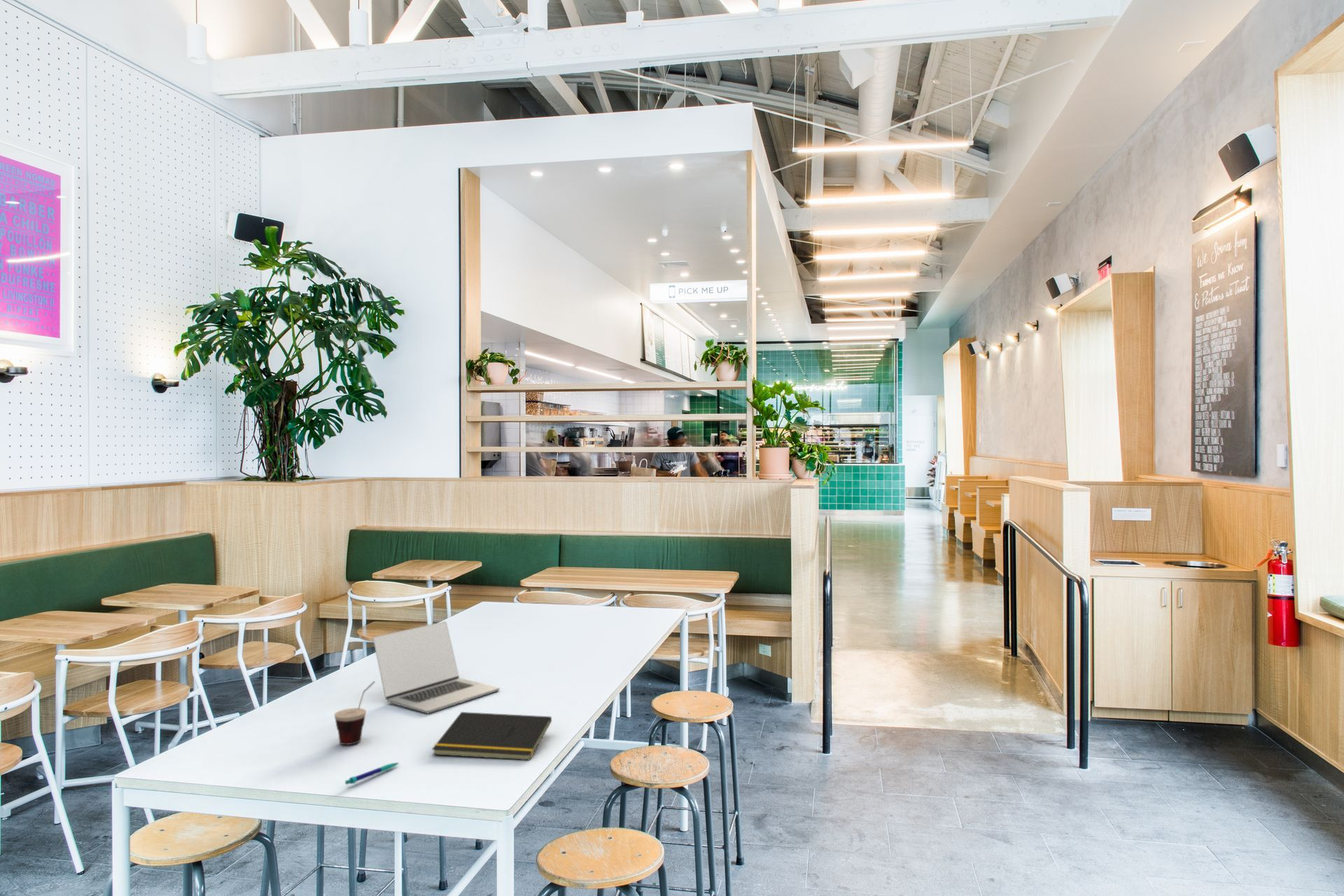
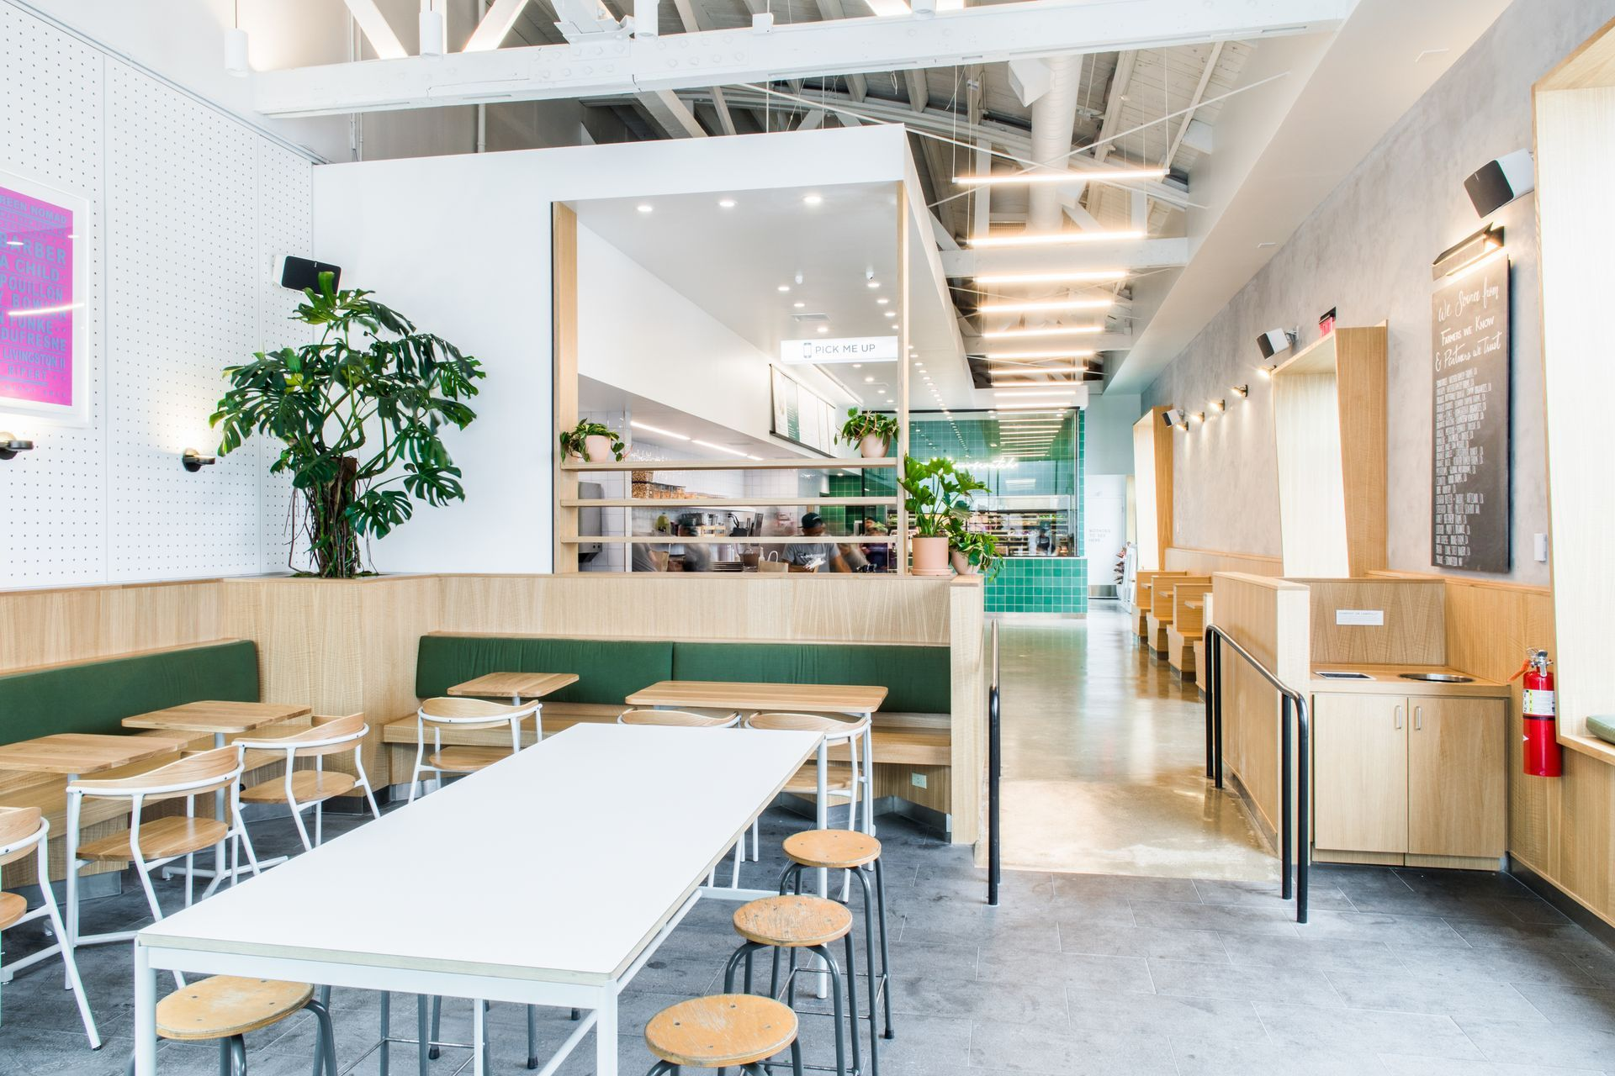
- cup [334,680,376,745]
- laptop [372,621,500,715]
- pen [344,762,400,785]
- notepad [431,711,552,761]
